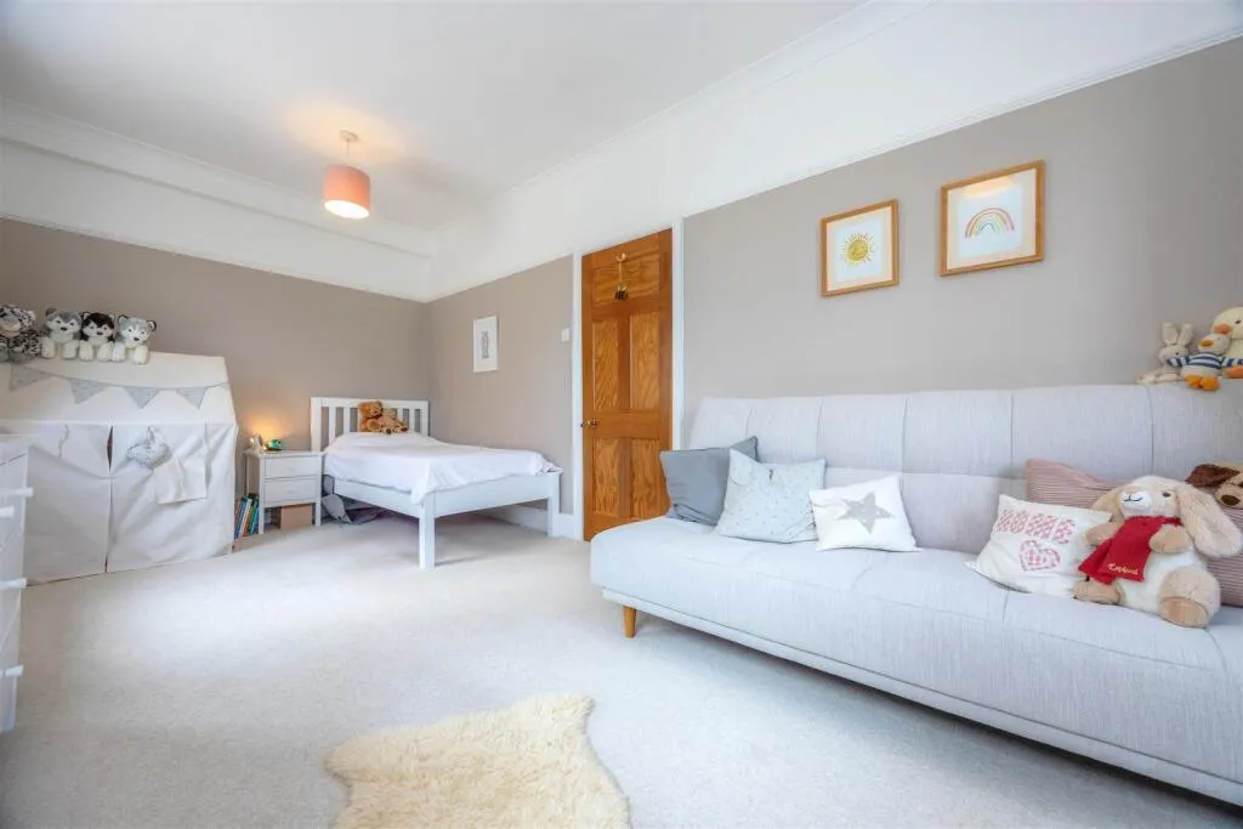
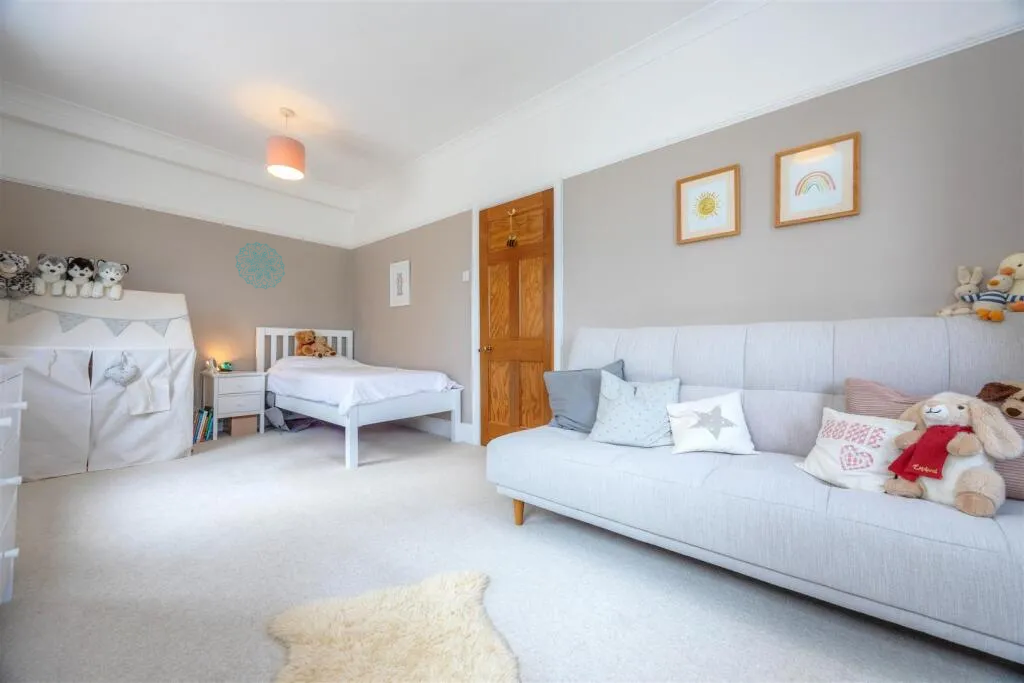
+ wall decoration [234,241,286,290]
